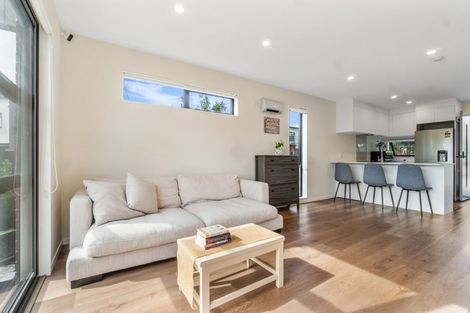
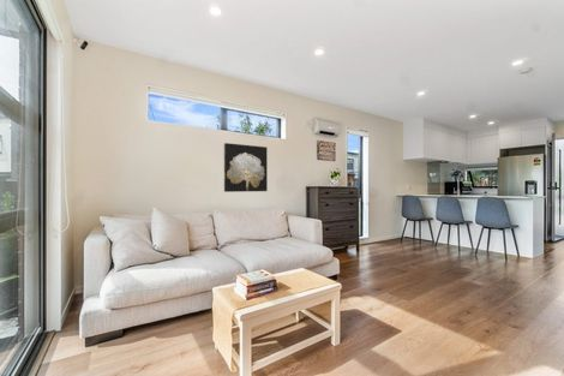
+ wall art [223,142,269,193]
